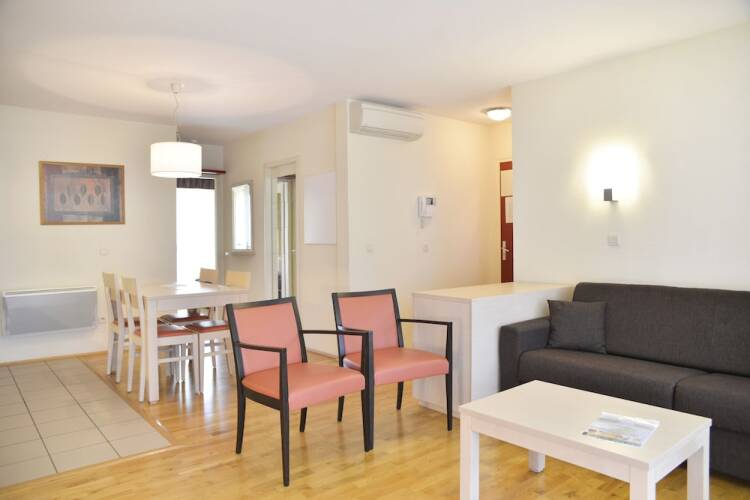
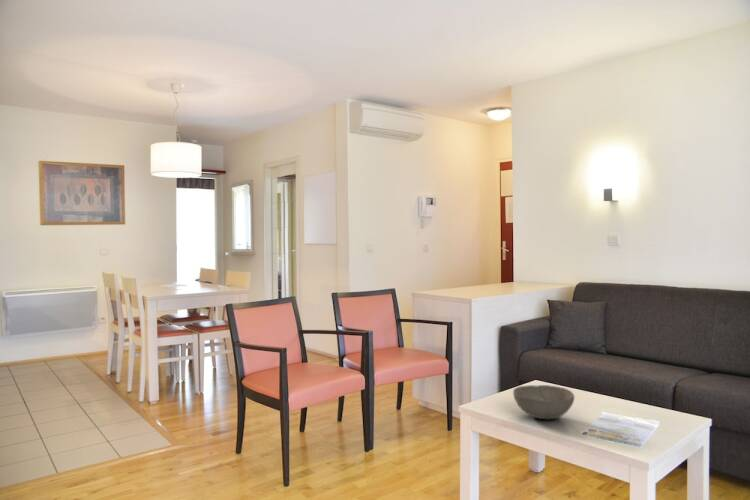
+ bowl [512,384,575,420]
